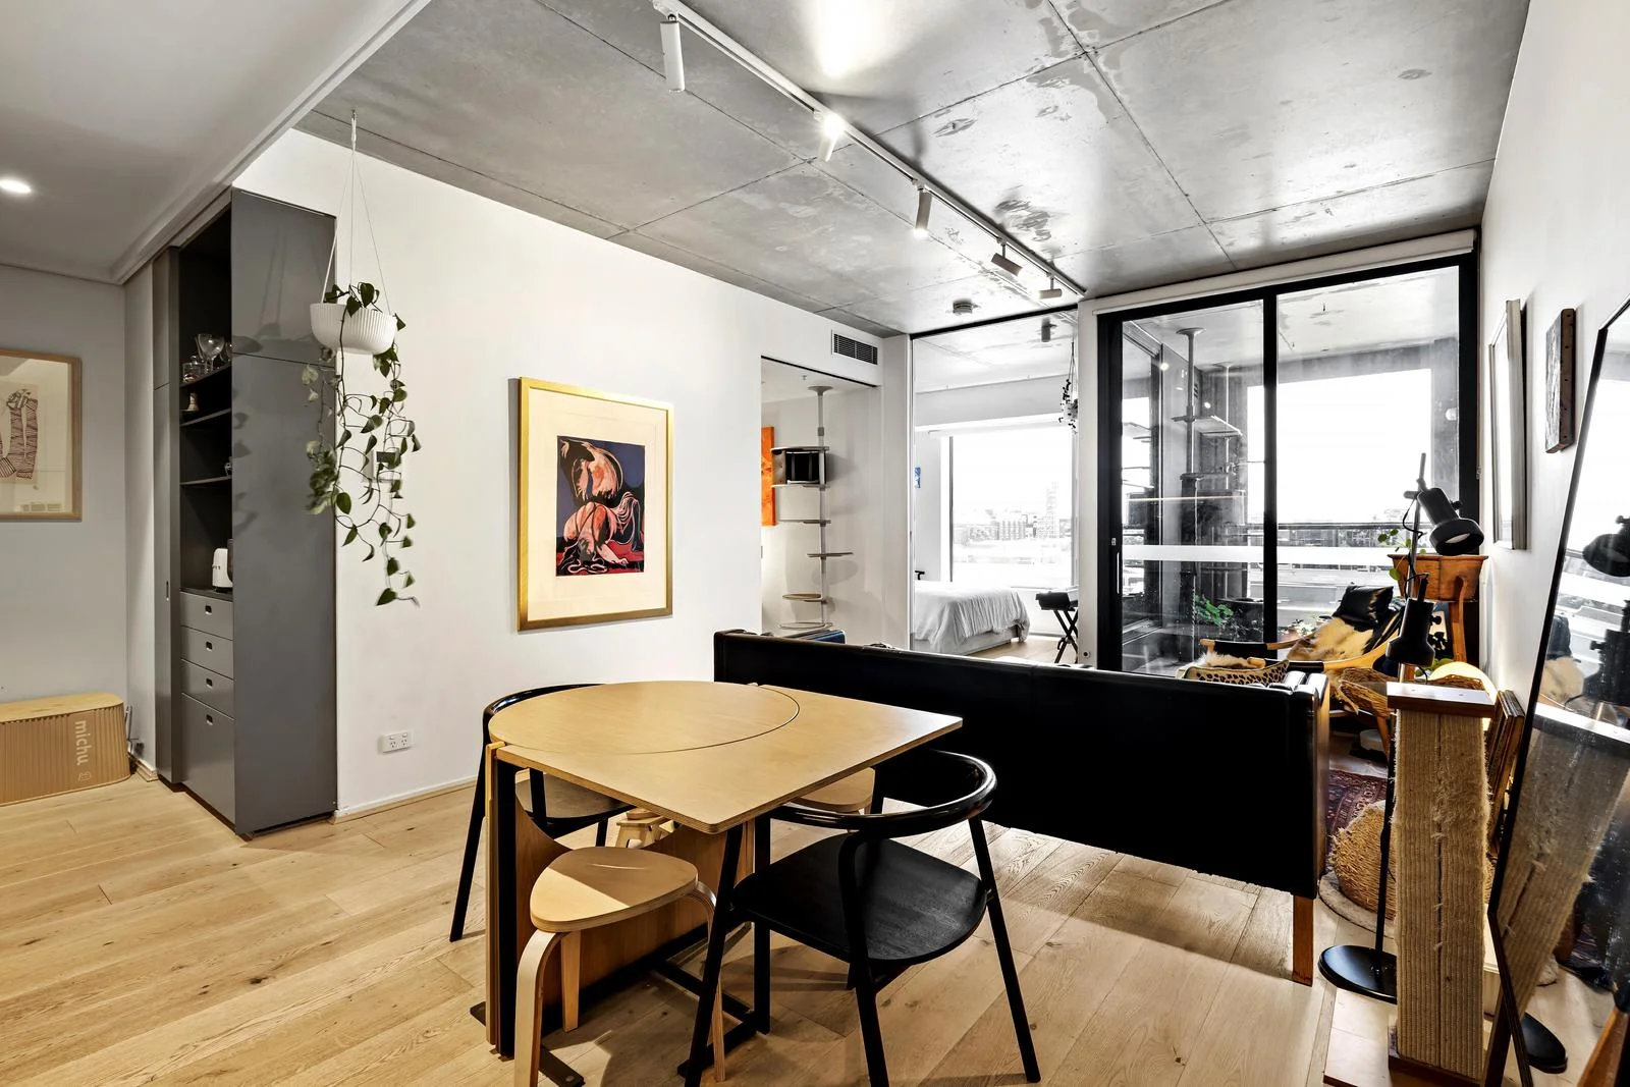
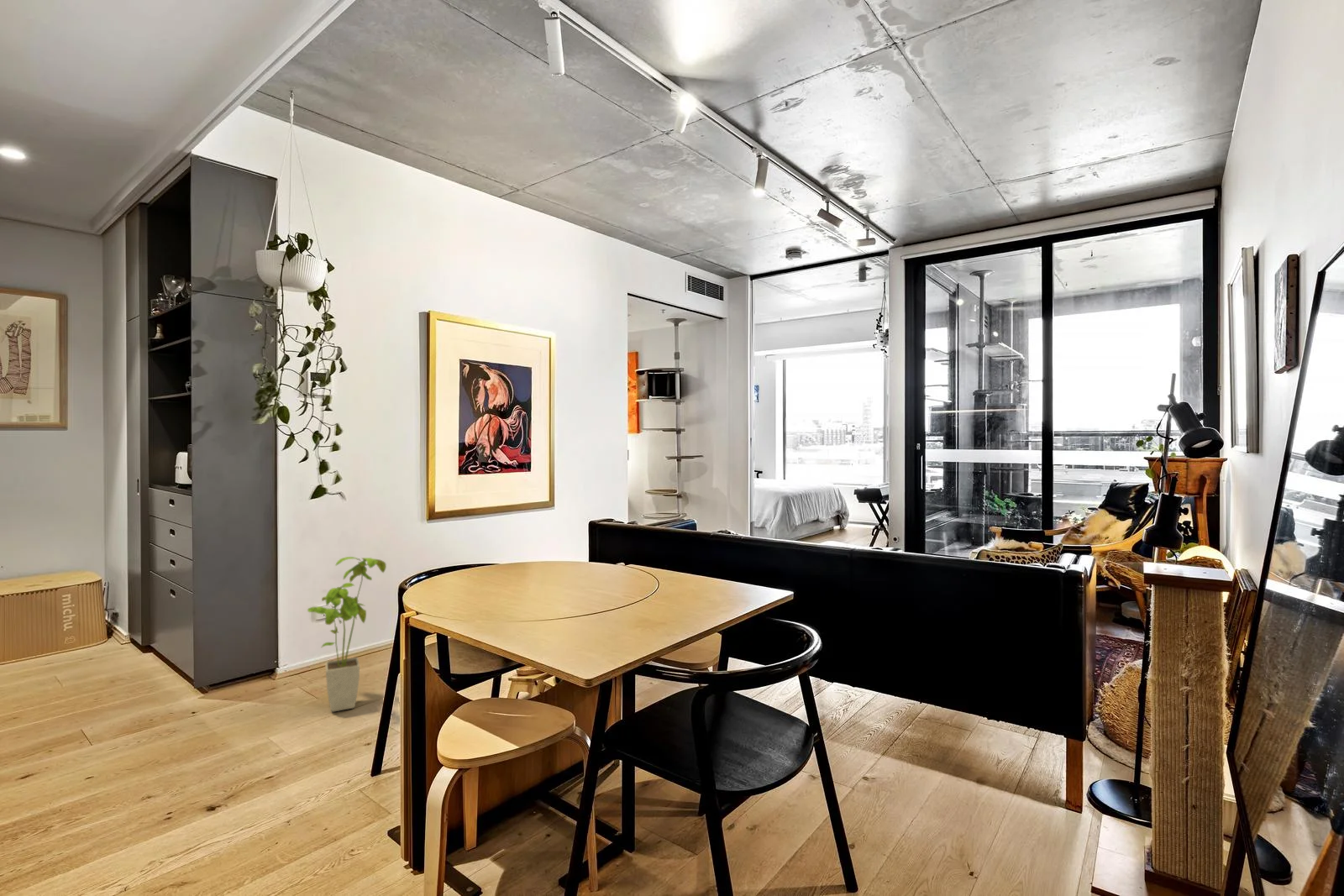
+ house plant [307,556,387,713]
